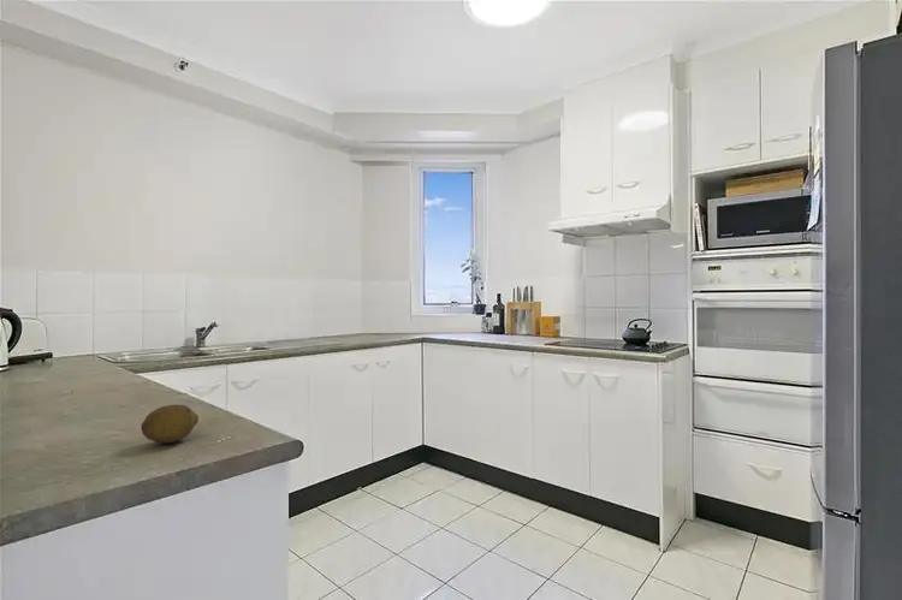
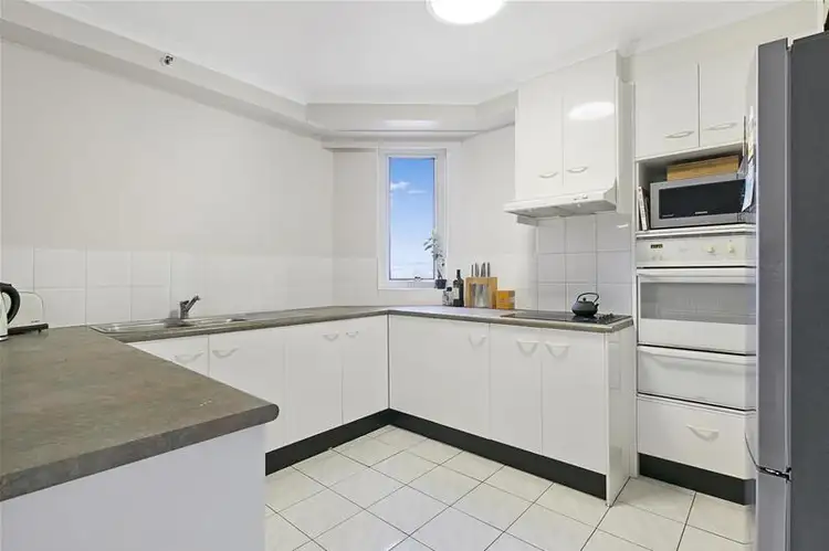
- fruit [140,404,200,444]
